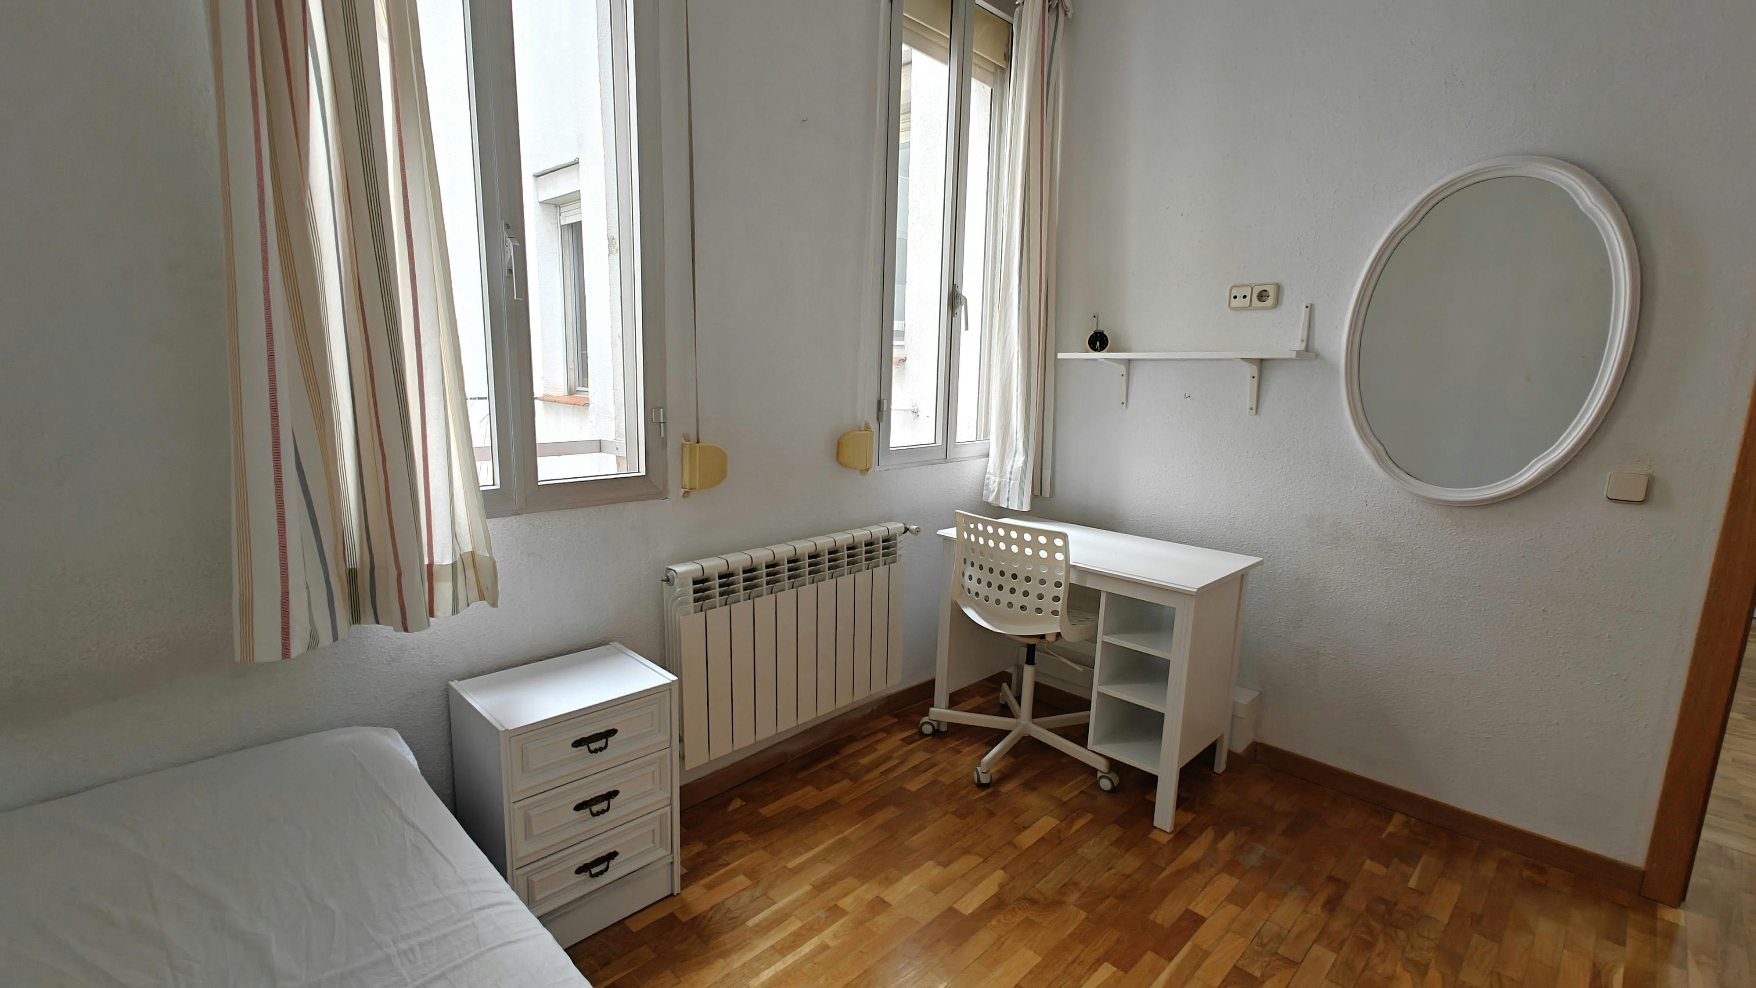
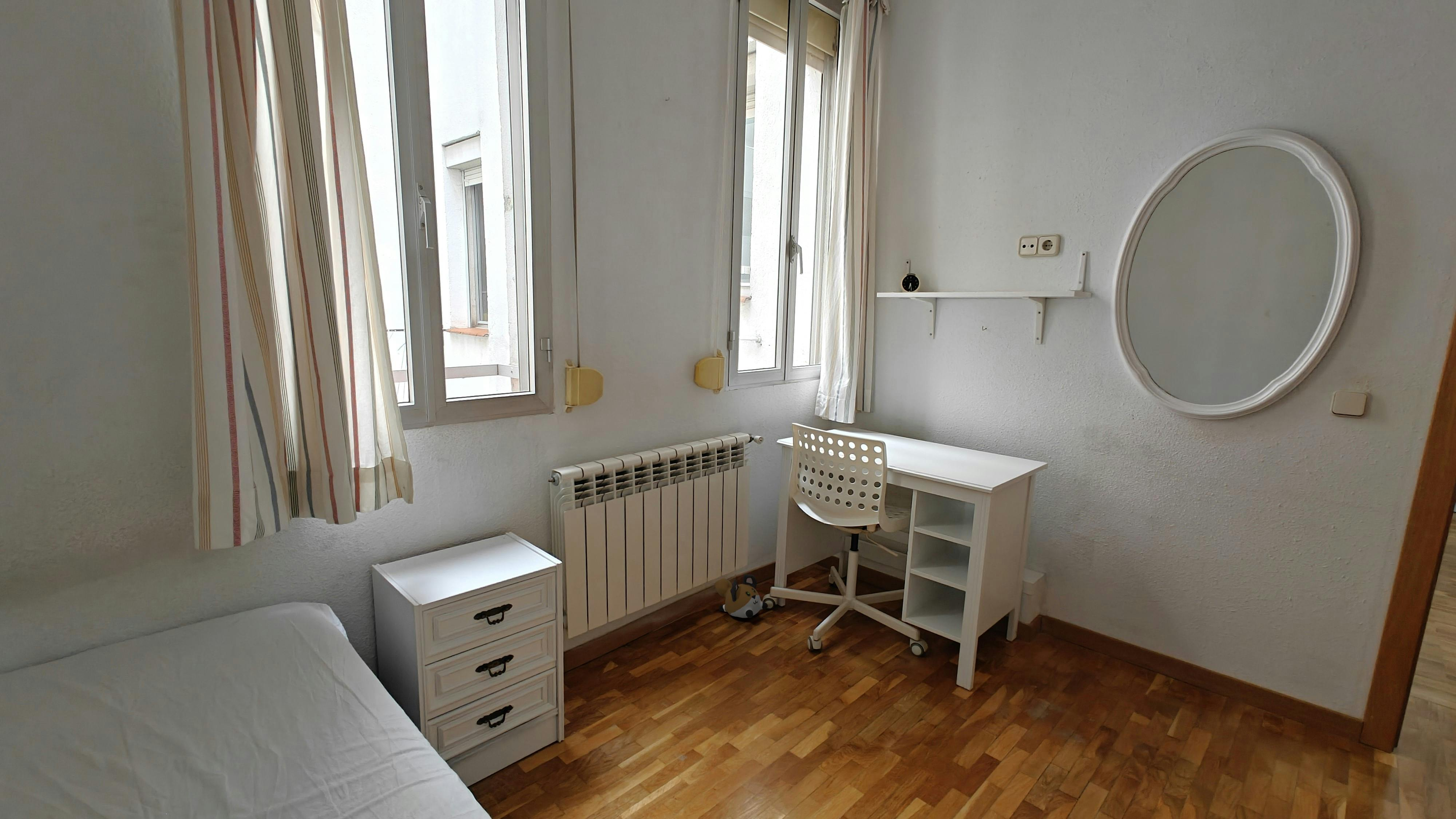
+ plush toy [714,574,768,618]
